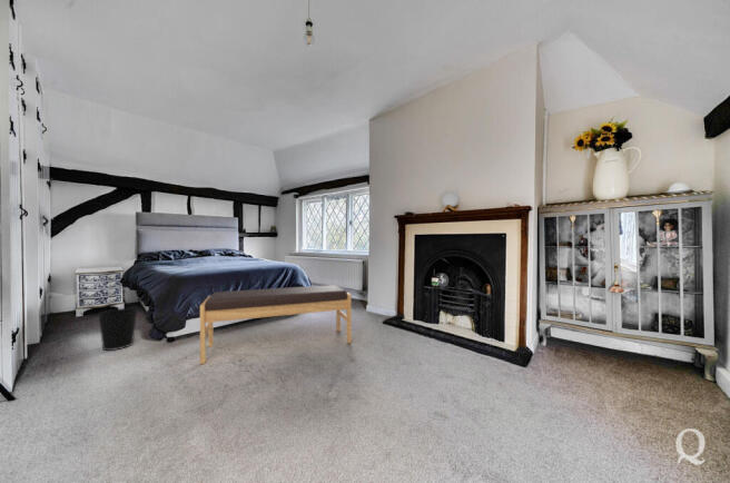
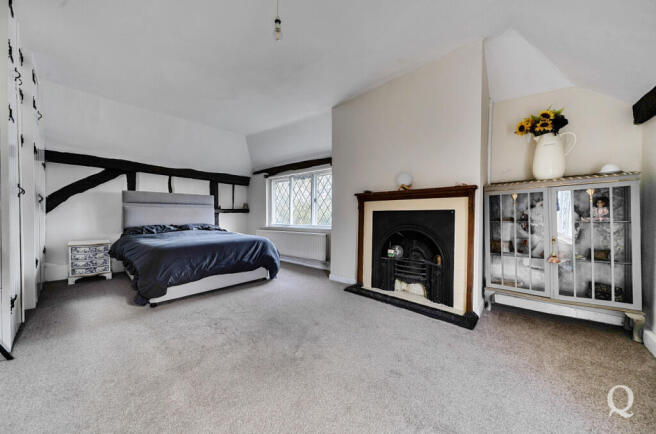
- bench [199,284,353,365]
- wastebasket [97,307,139,352]
